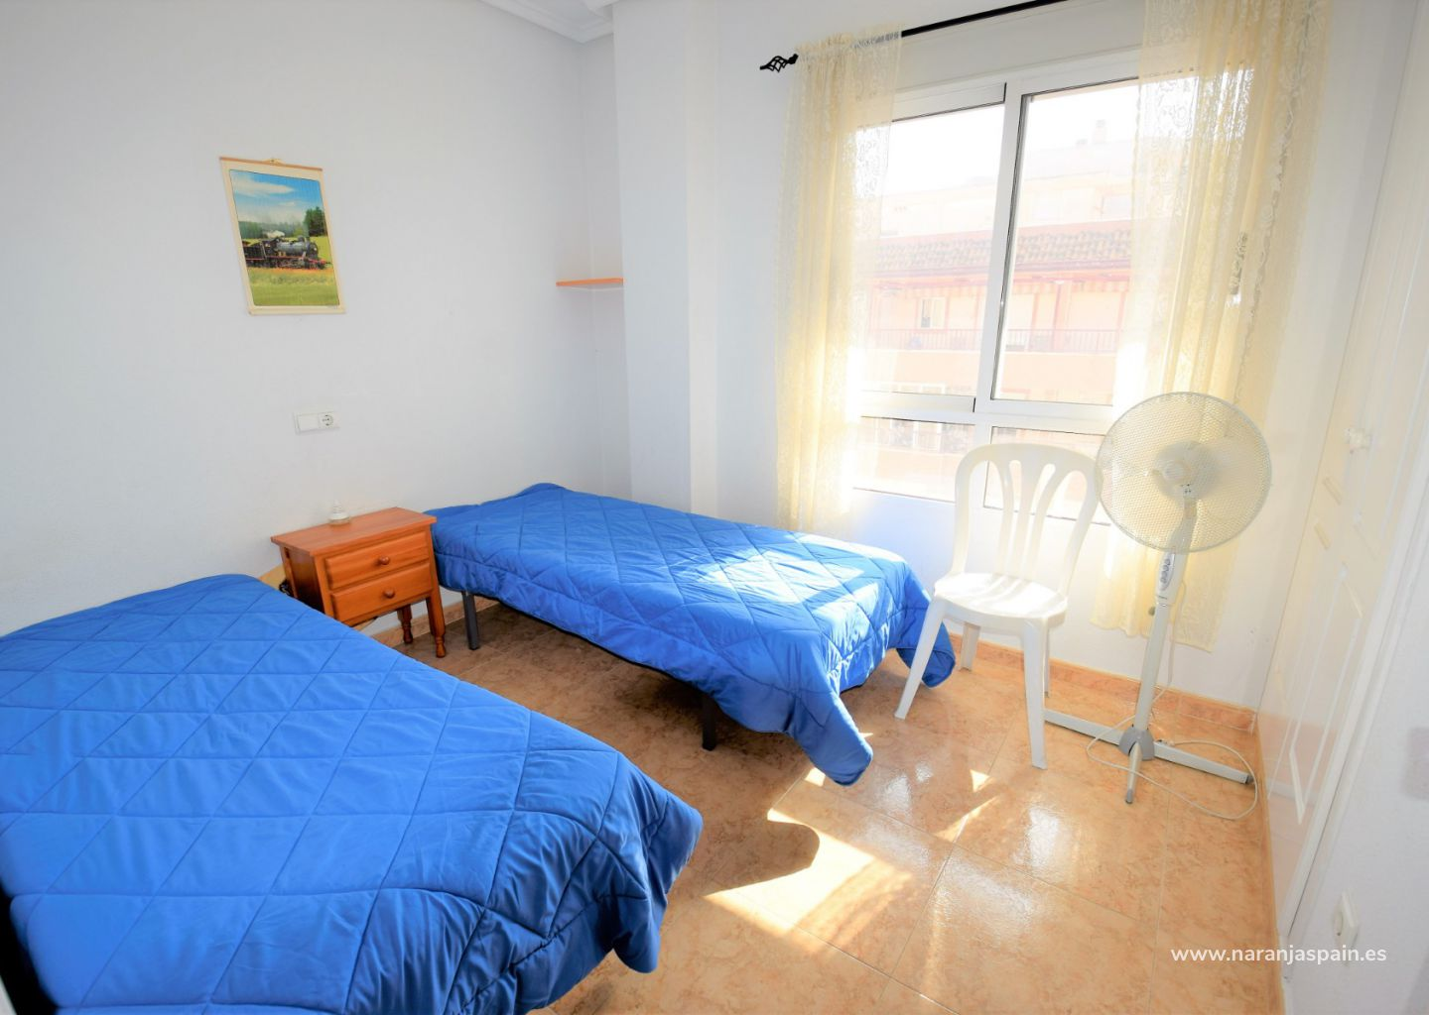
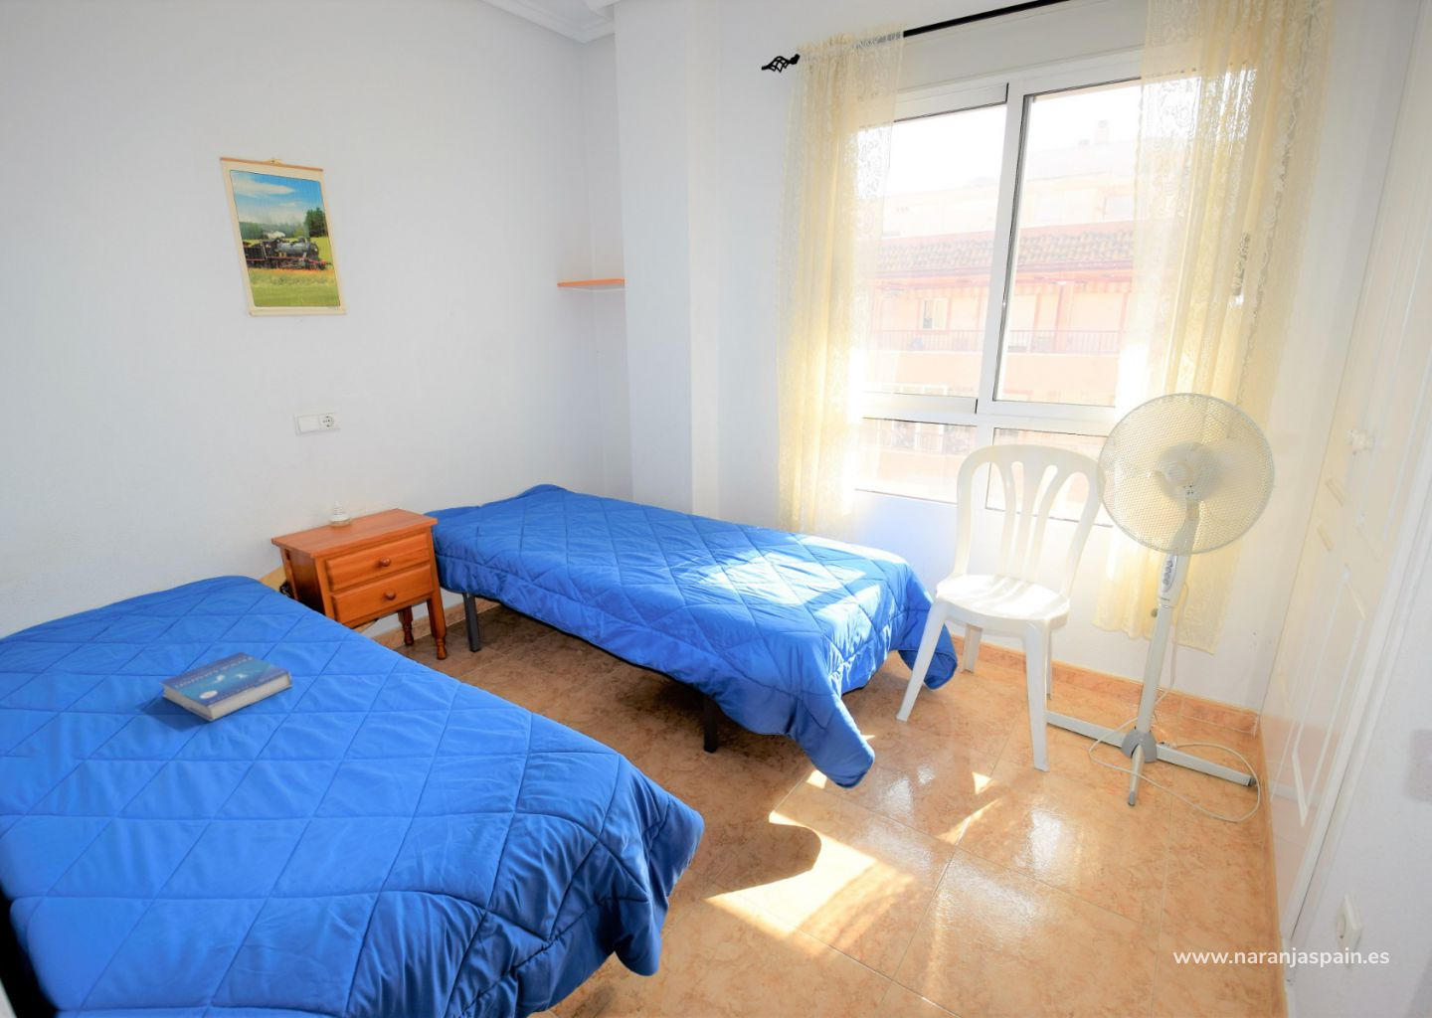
+ book [159,651,293,723]
